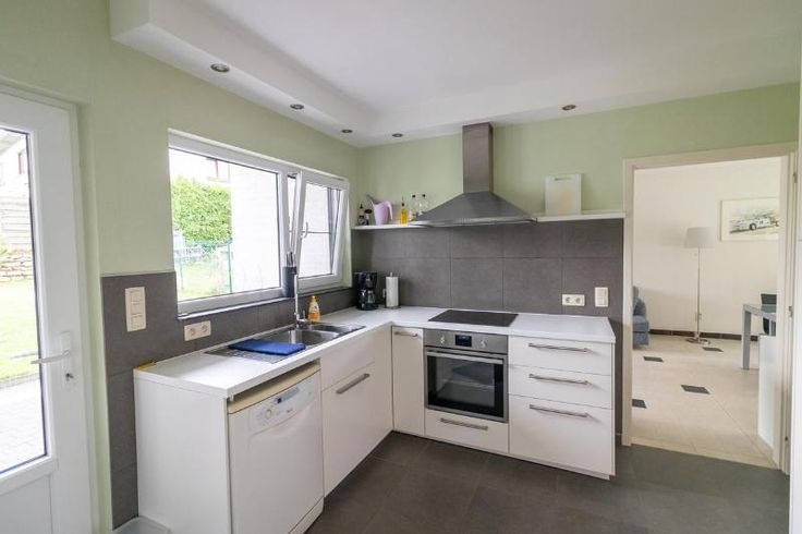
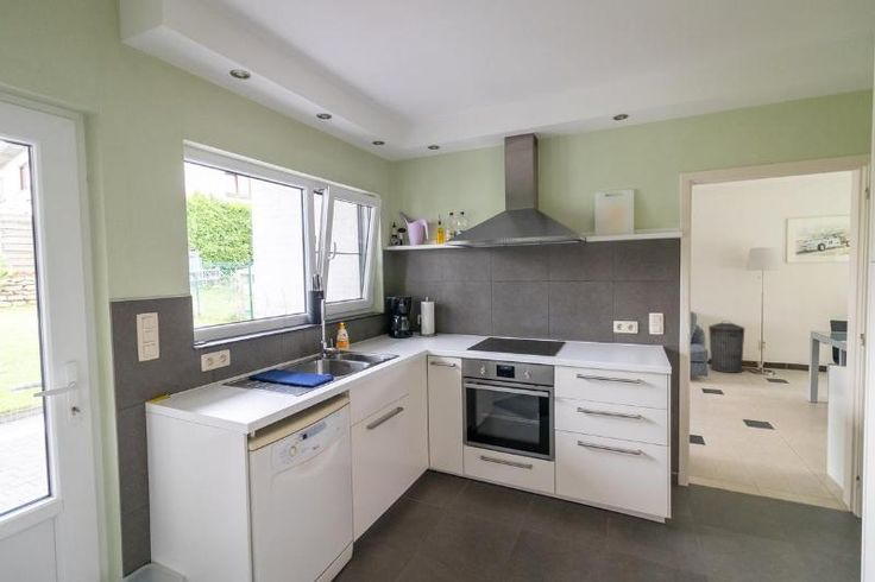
+ trash can [707,320,745,374]
